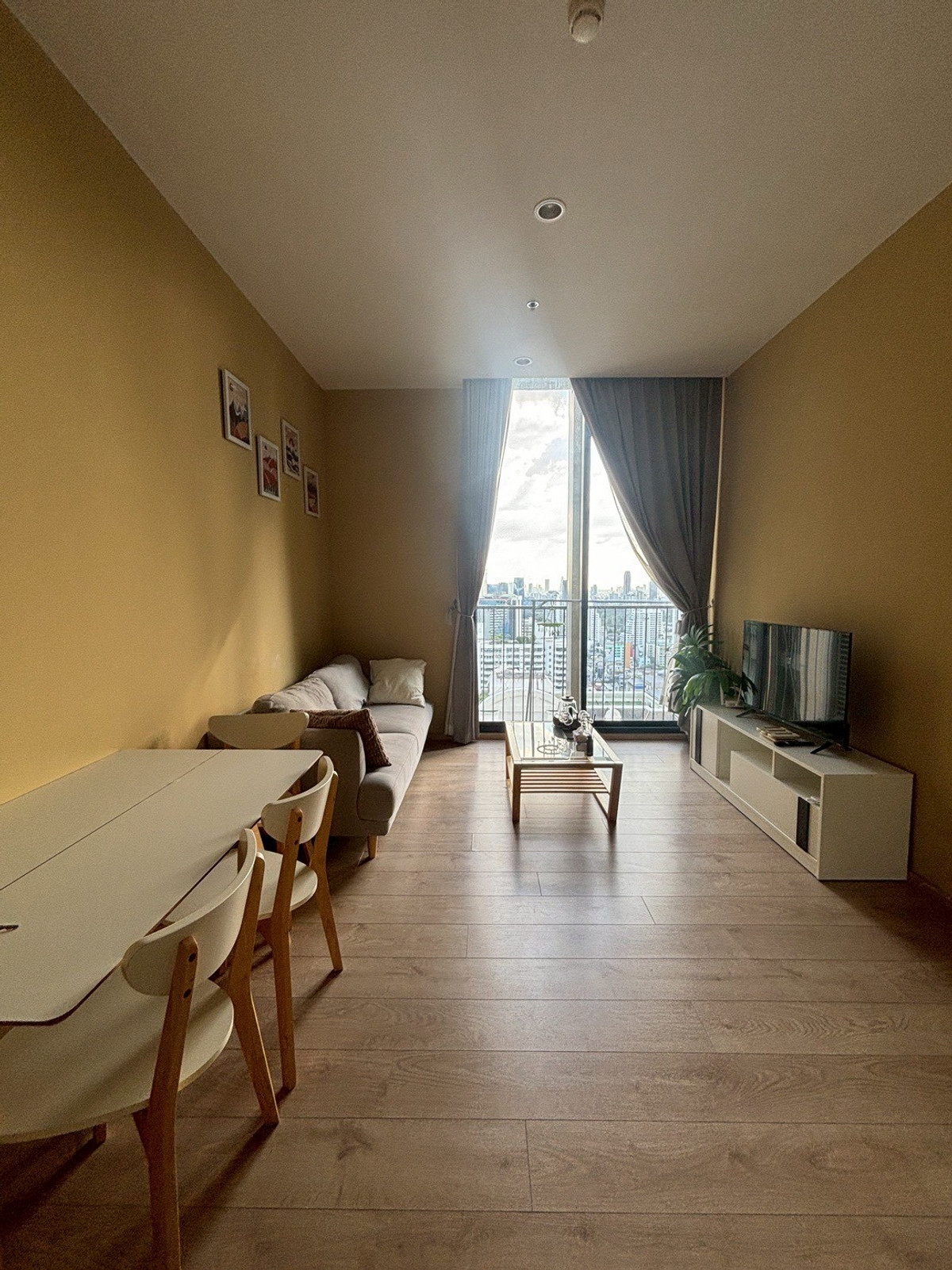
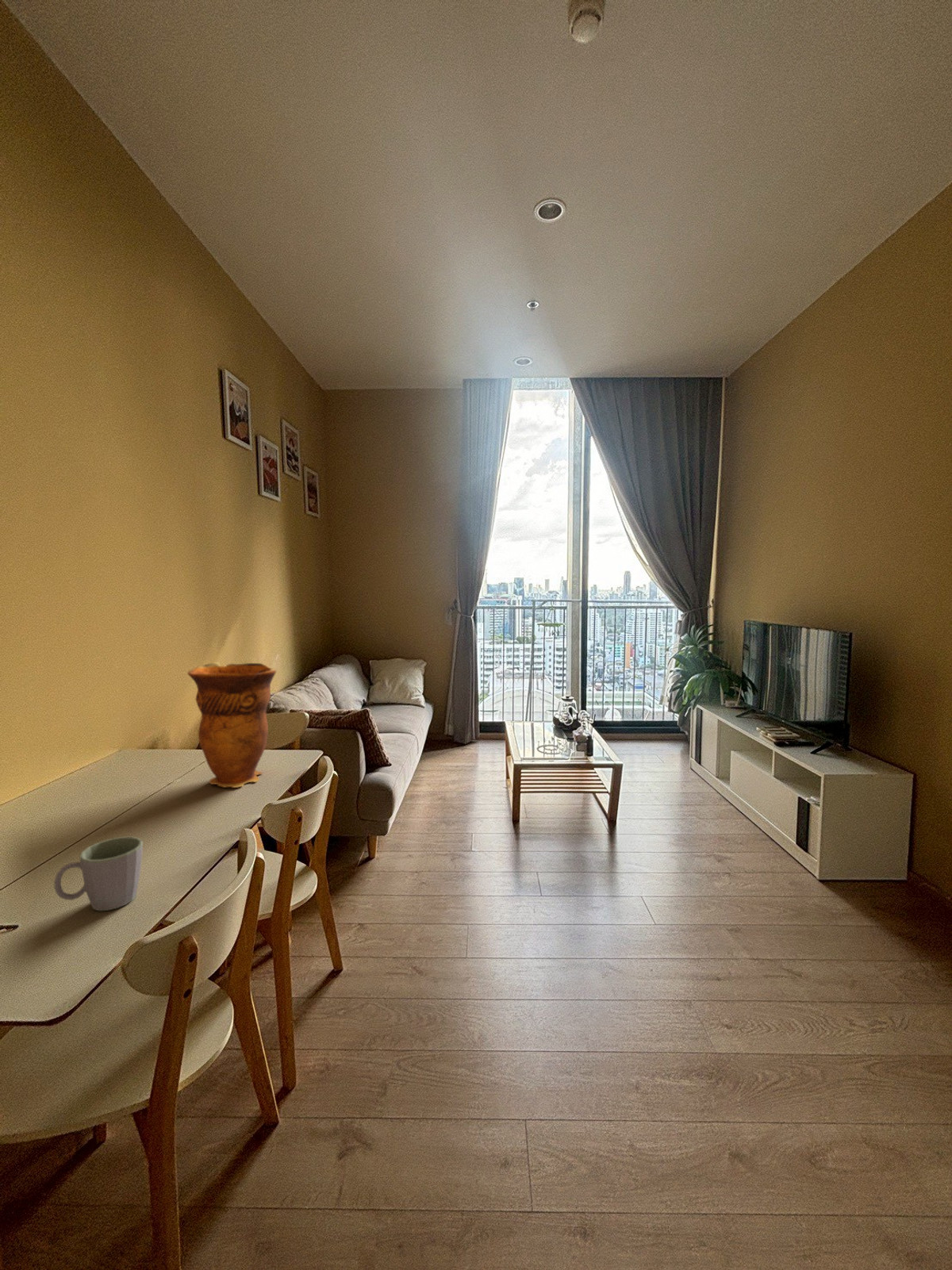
+ mug [54,836,144,911]
+ decorative vase [186,662,277,788]
